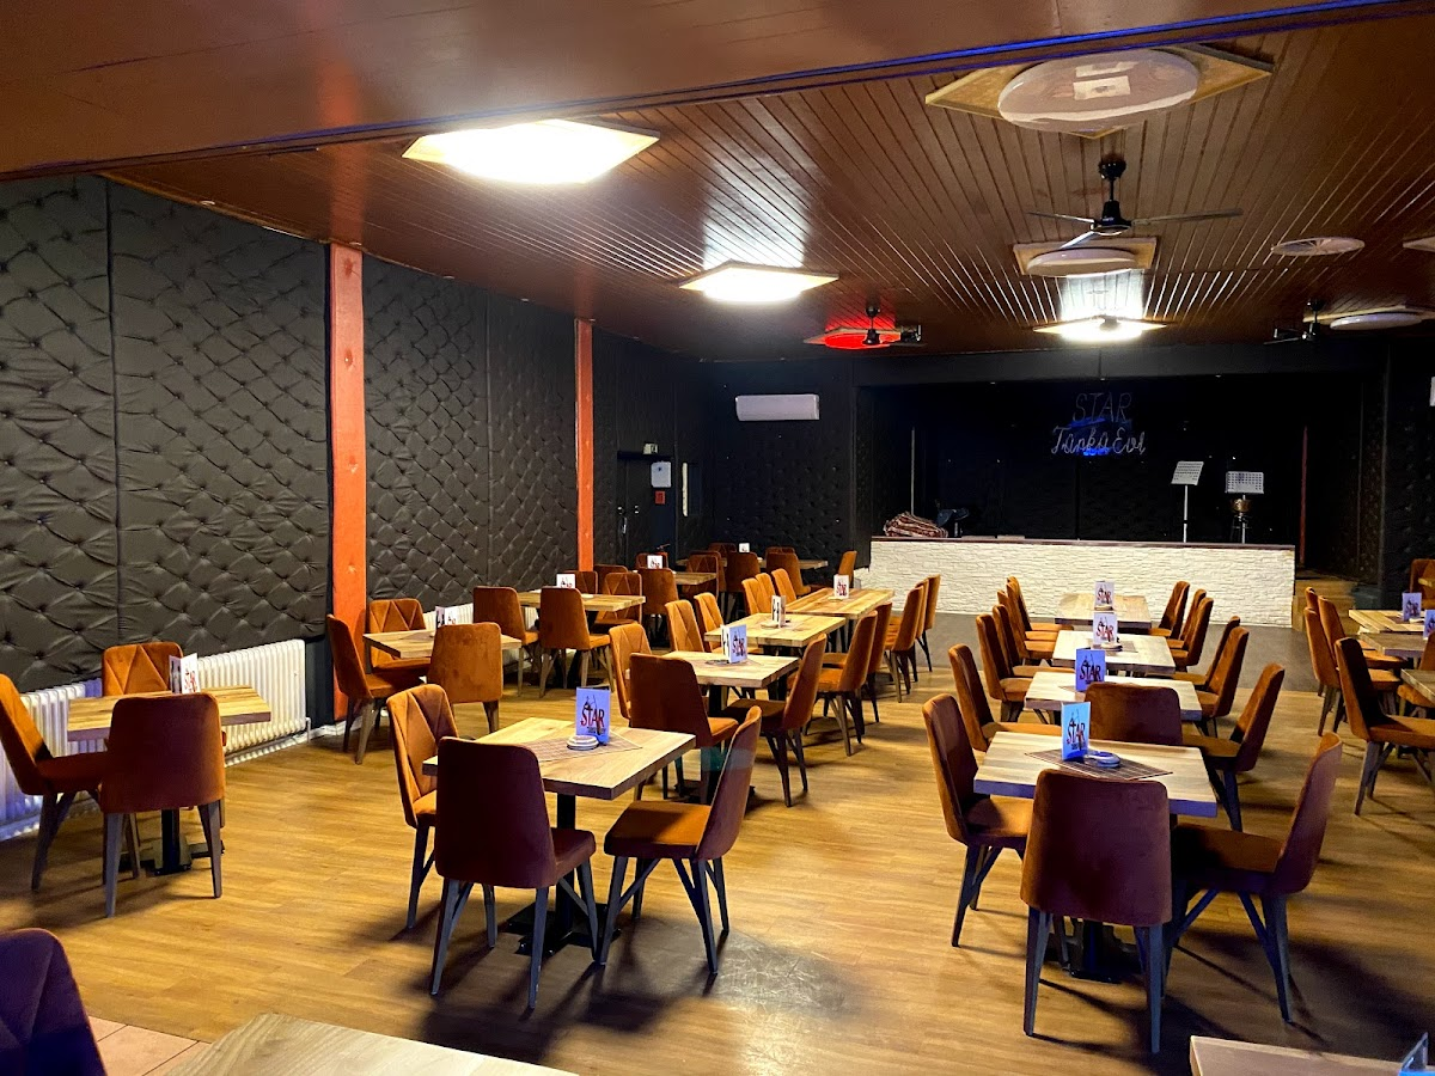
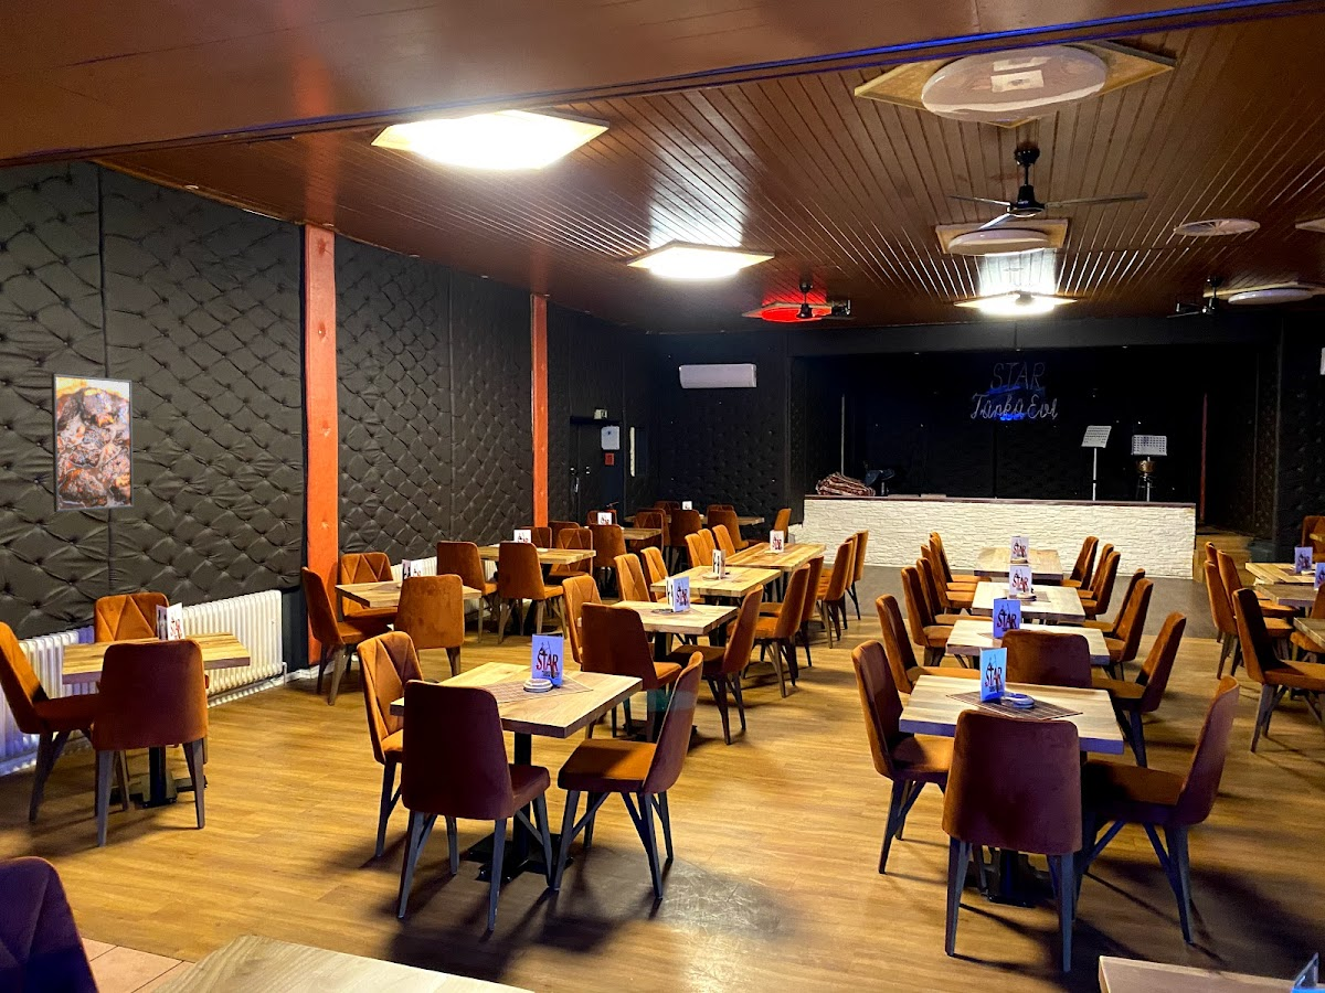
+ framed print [50,373,135,513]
